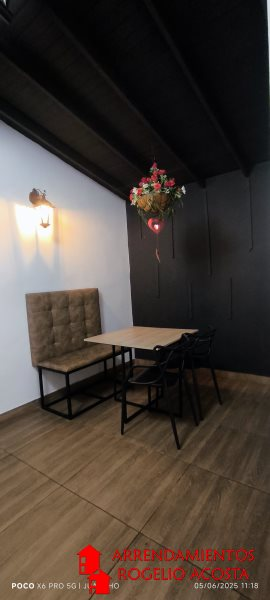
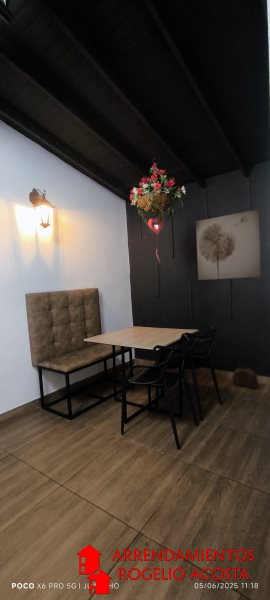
+ bag [232,367,259,389]
+ wall art [195,208,262,281]
